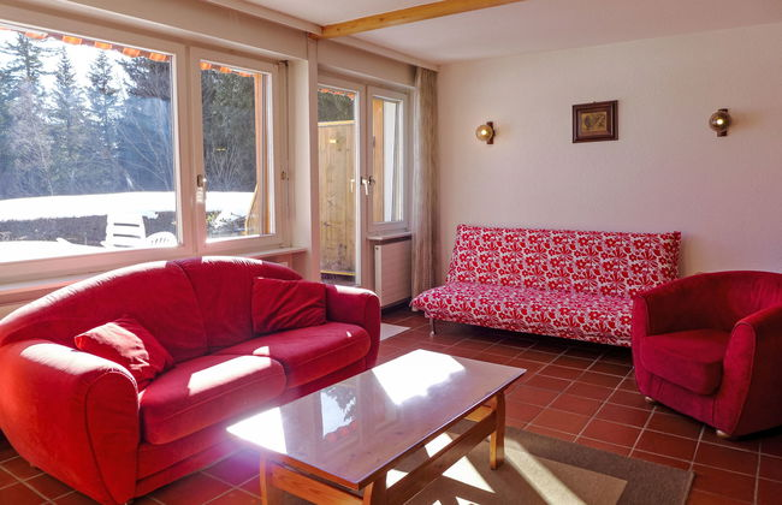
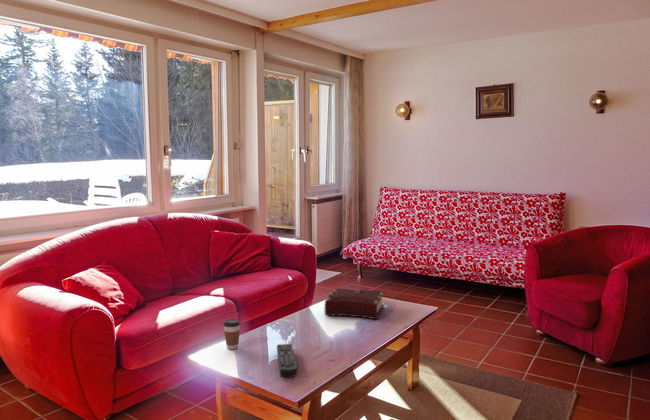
+ remote control [276,343,298,378]
+ coffee cup [222,318,241,350]
+ book [323,288,386,320]
